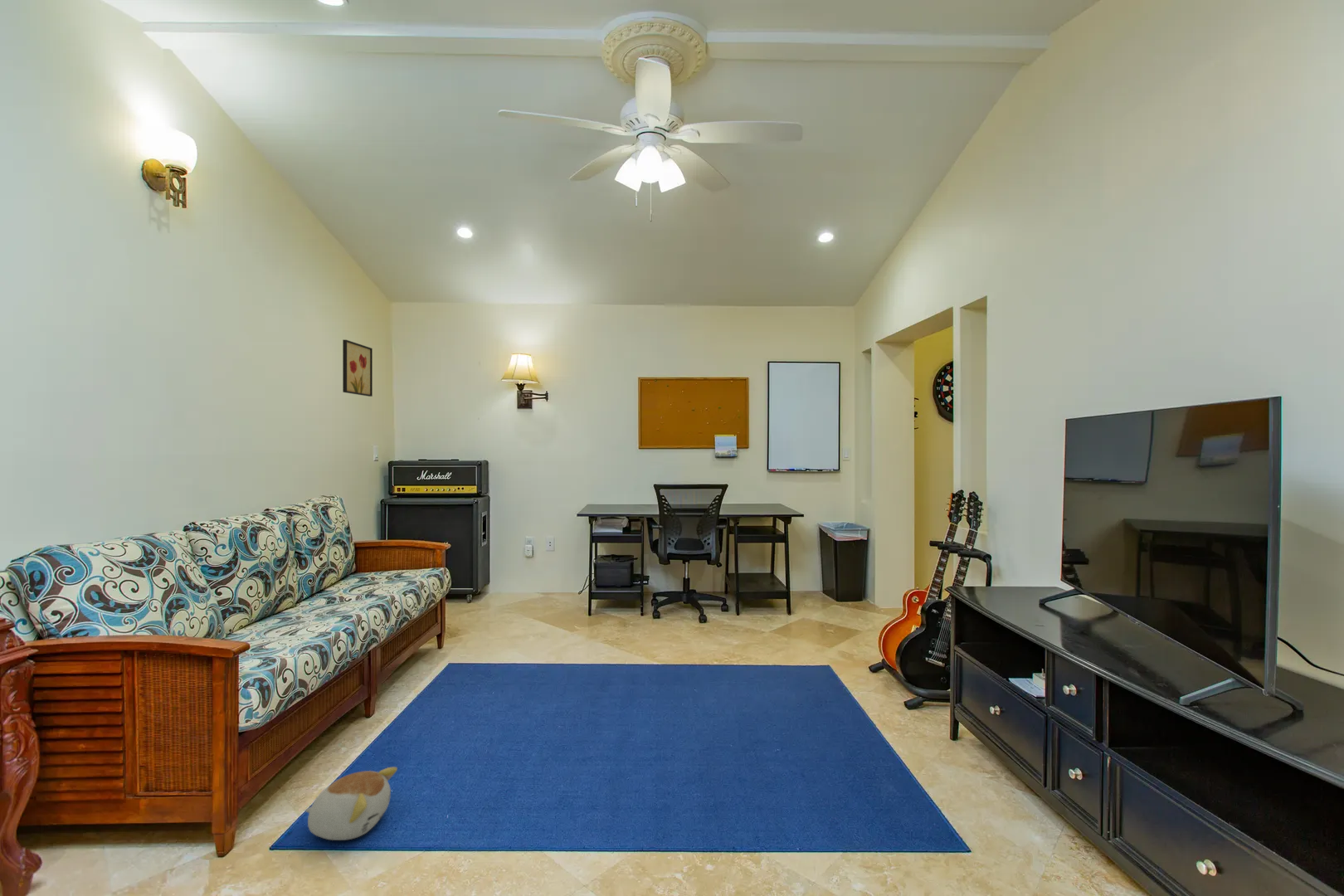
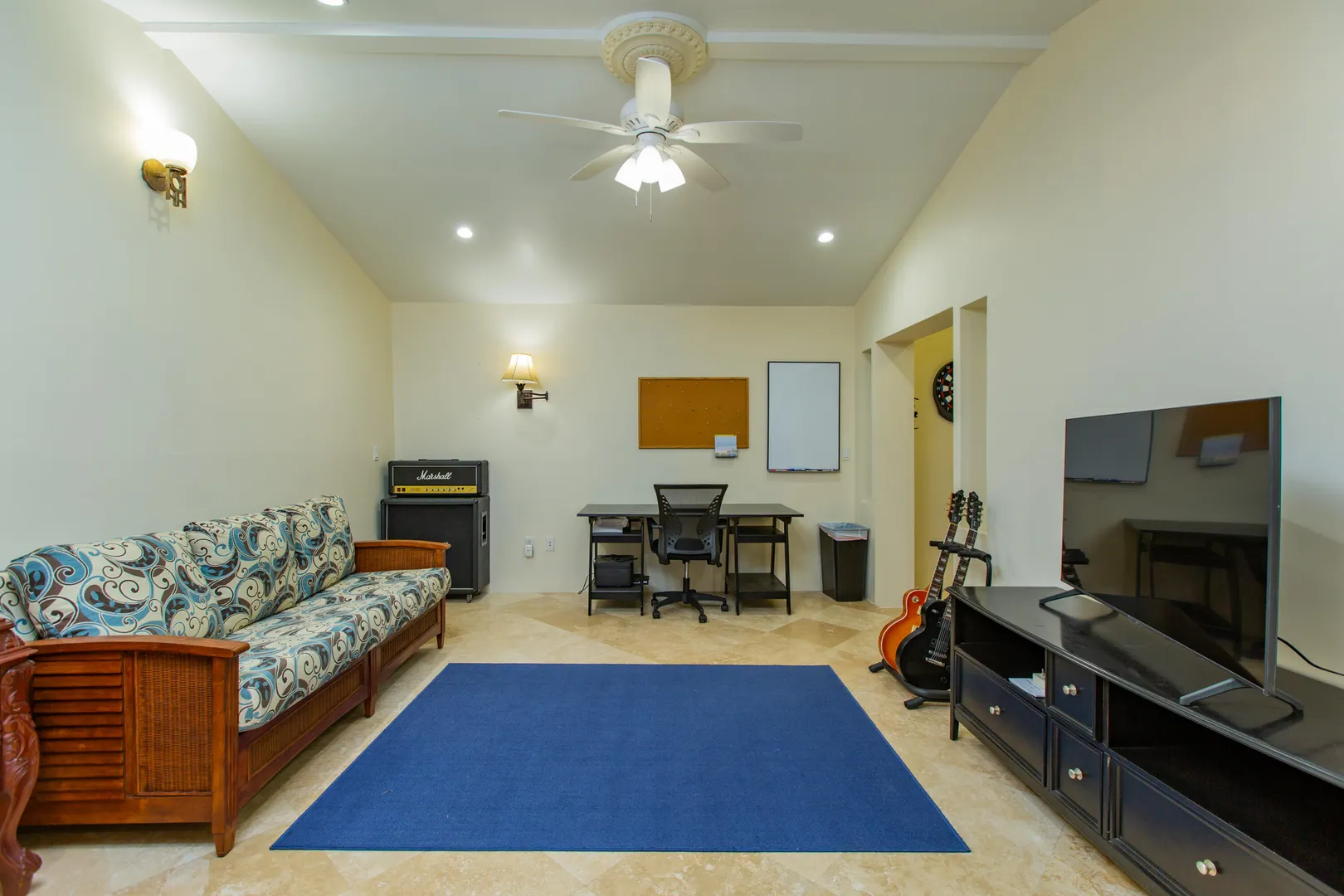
- wall art [342,338,373,397]
- plush toy [304,767,398,841]
